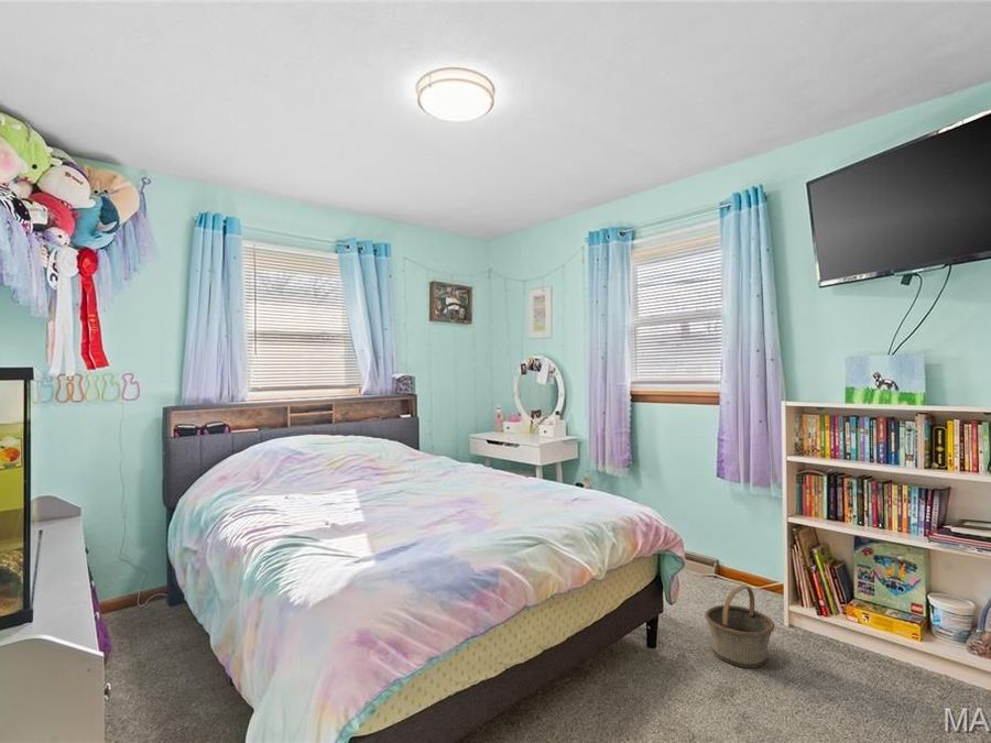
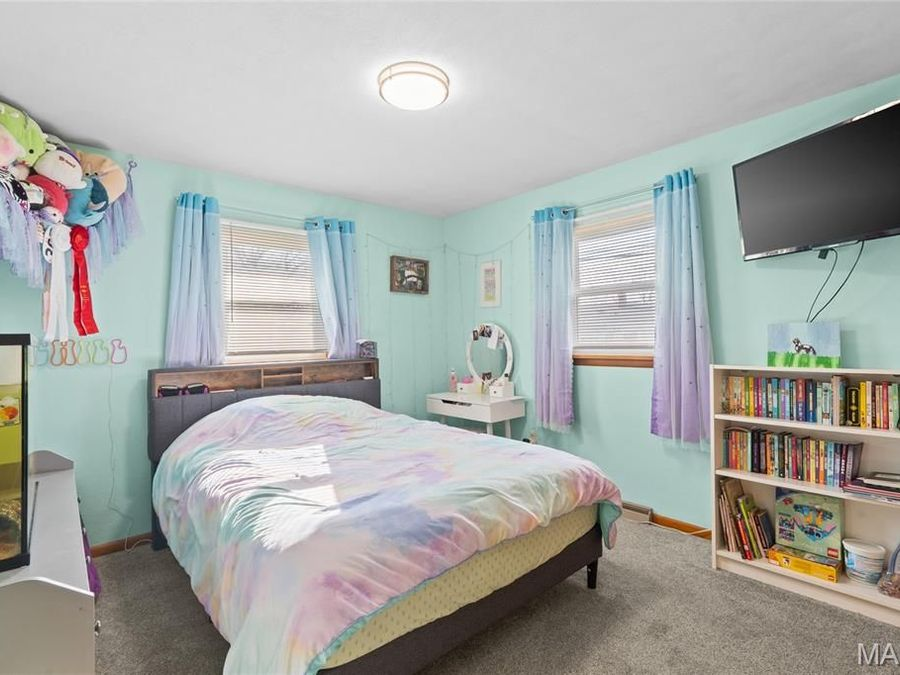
- basket [704,584,776,668]
